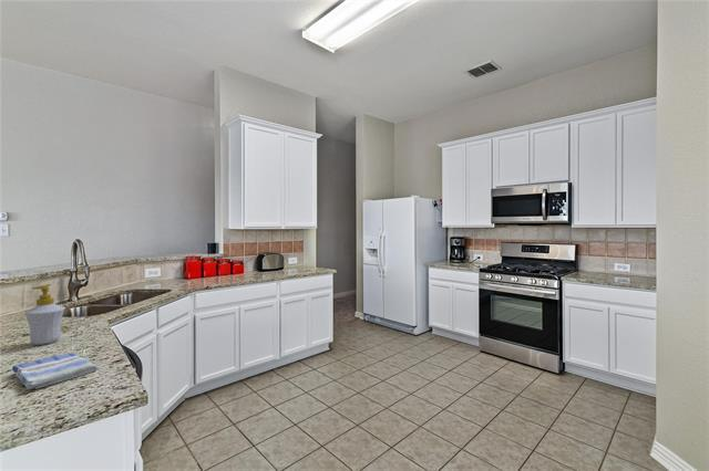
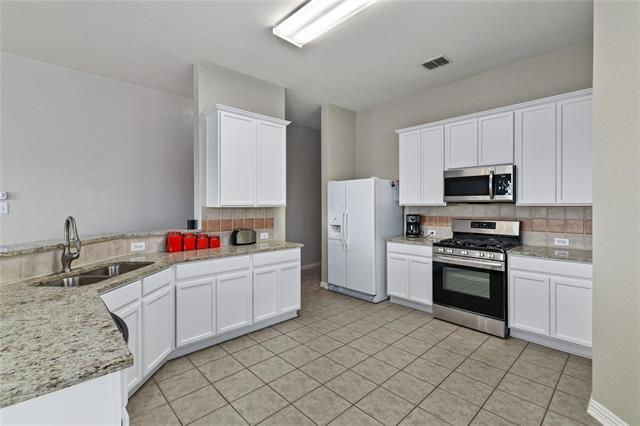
- dish towel [11,352,99,390]
- soap bottle [23,283,66,346]
